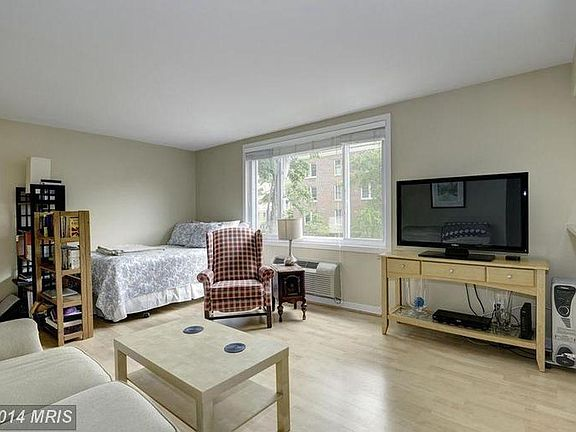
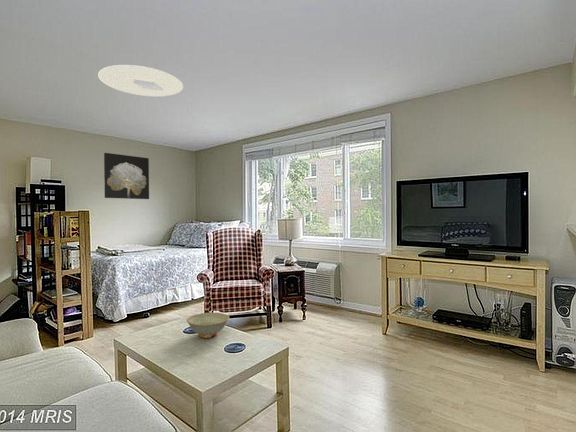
+ dish [186,312,230,339]
+ wall art [103,152,150,200]
+ ceiling light [97,64,184,98]
